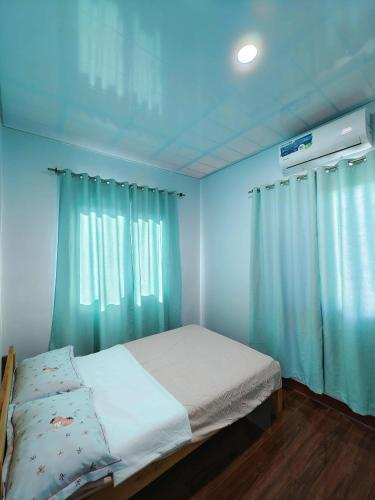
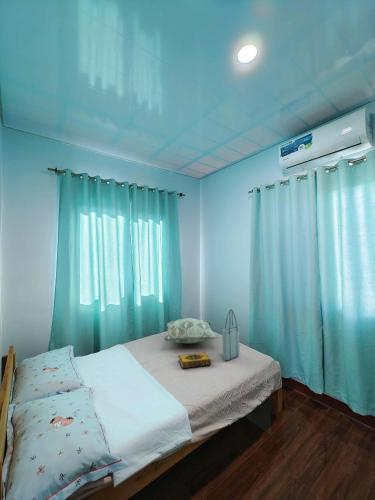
+ tote bag [221,308,240,362]
+ decorative pillow [163,317,218,345]
+ hardback book [178,352,212,370]
